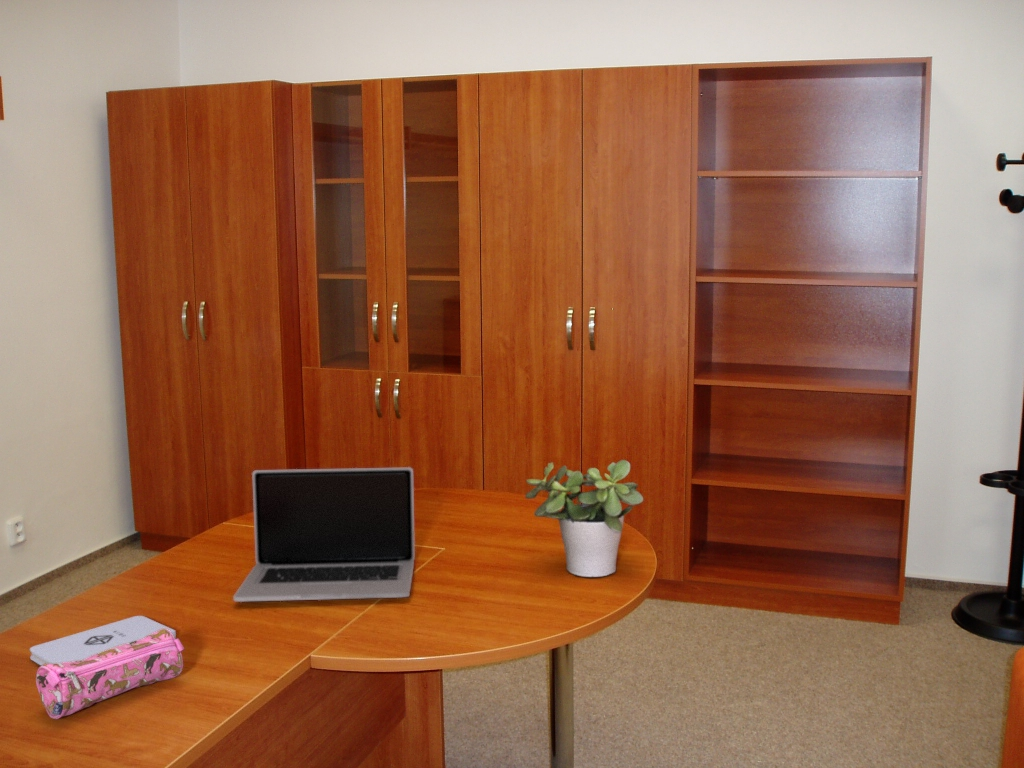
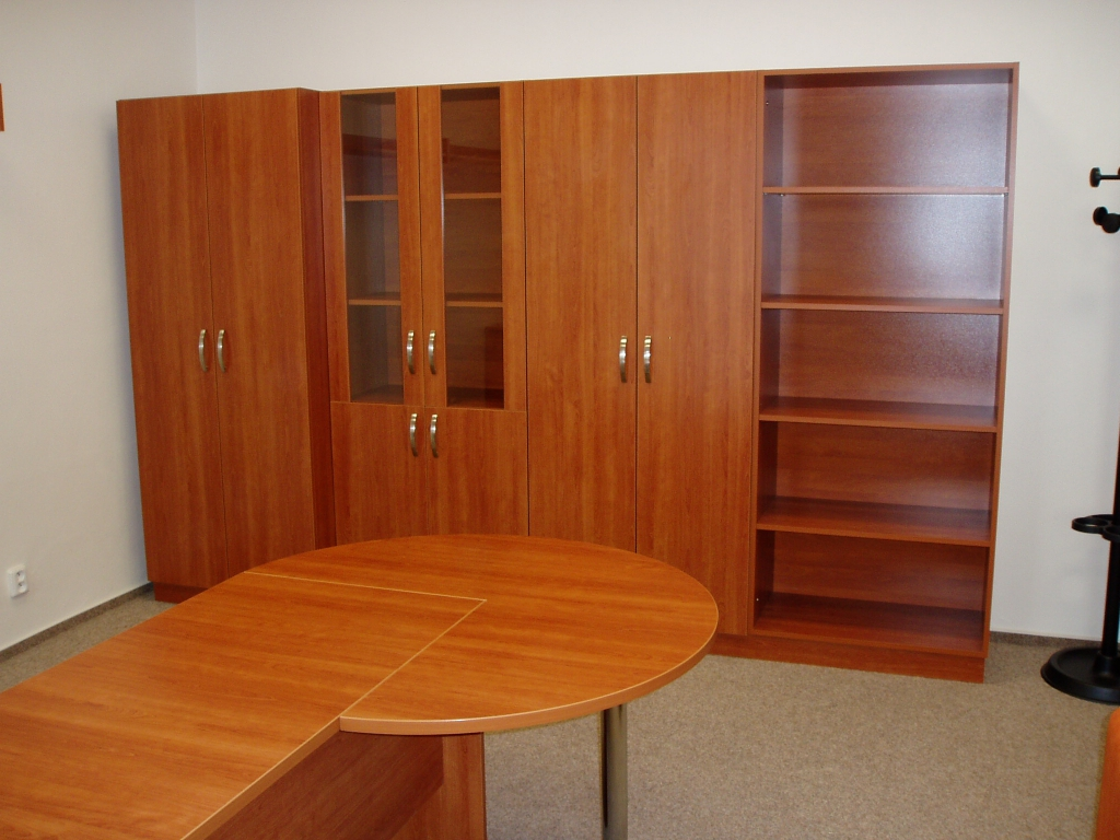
- laptop [232,466,416,603]
- notepad [29,615,177,666]
- potted plant [524,459,644,578]
- pencil case [35,629,186,720]
